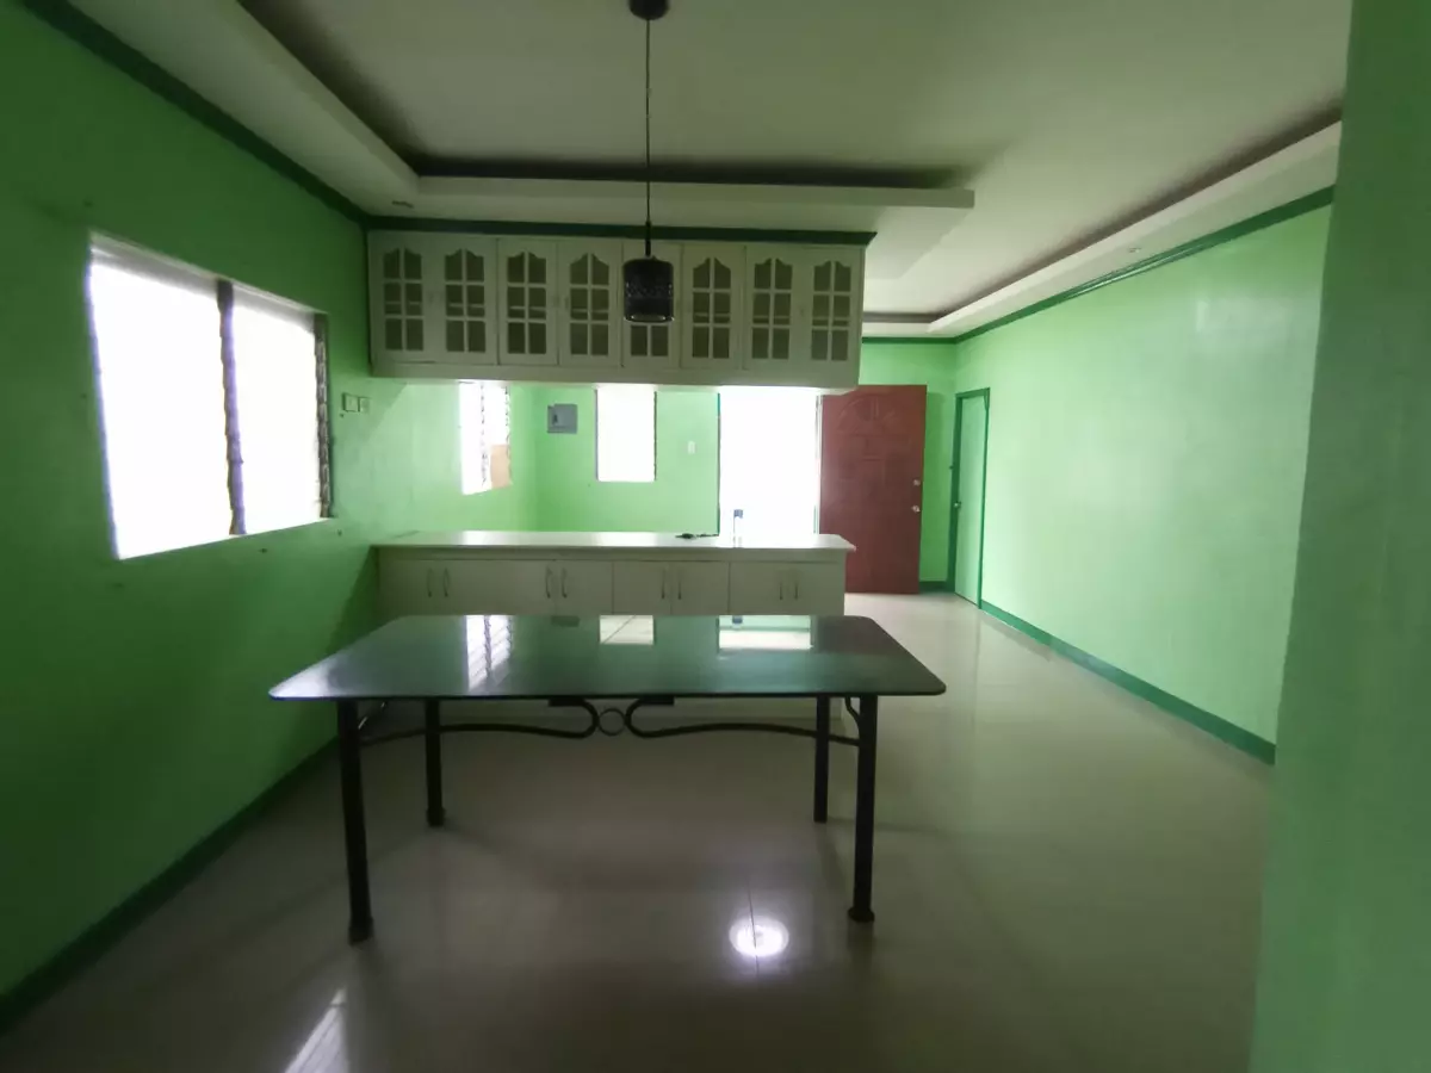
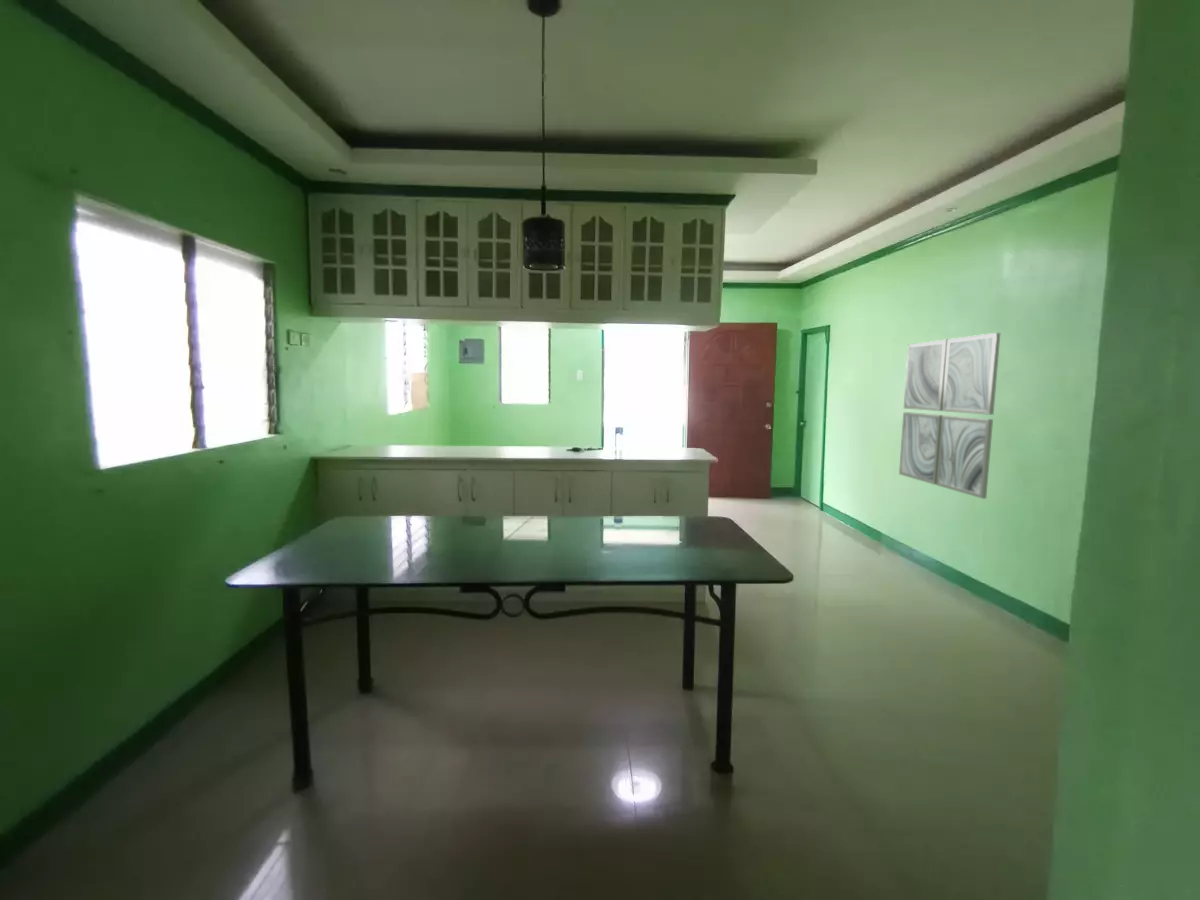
+ wall art [898,332,1001,500]
